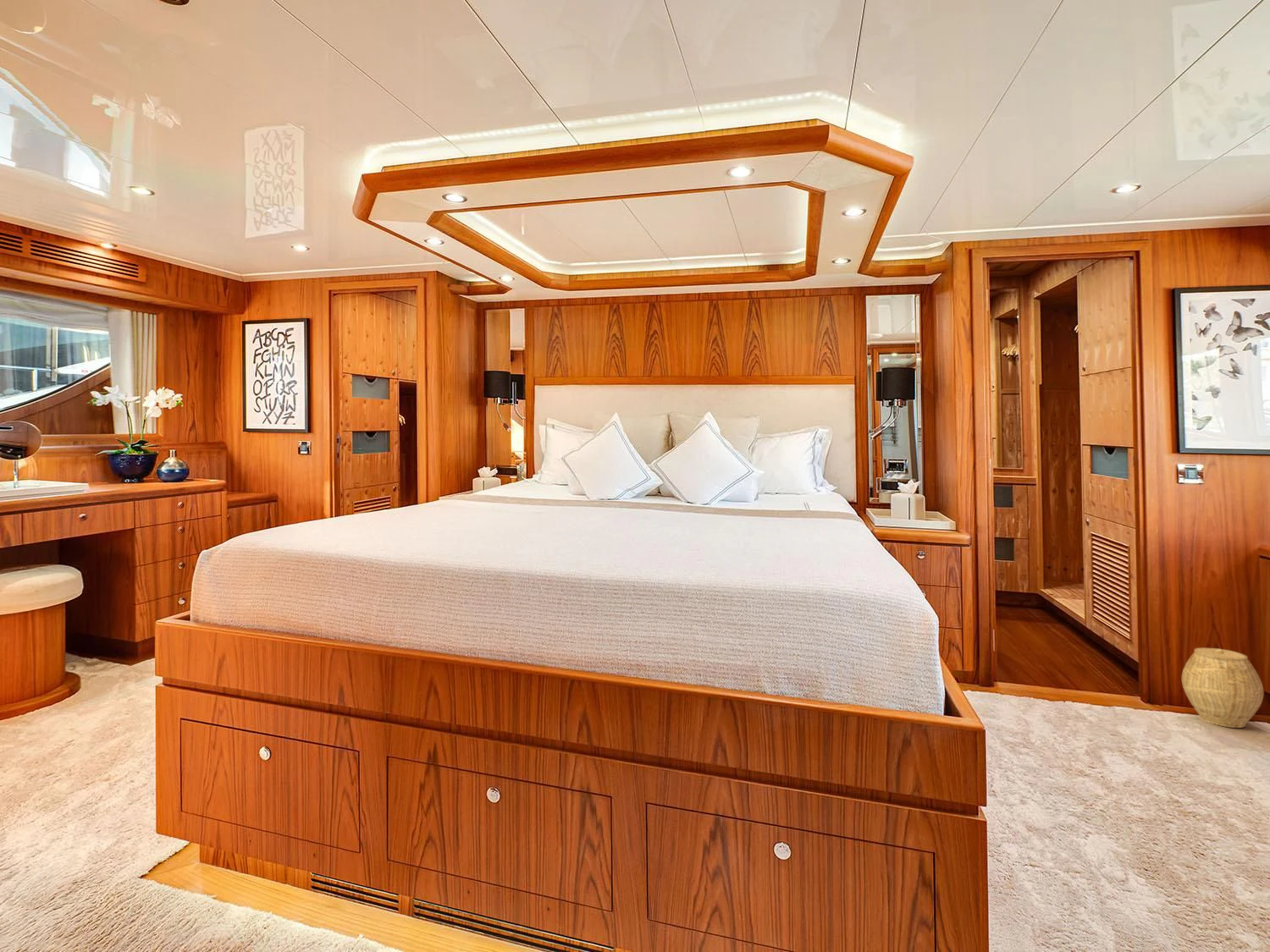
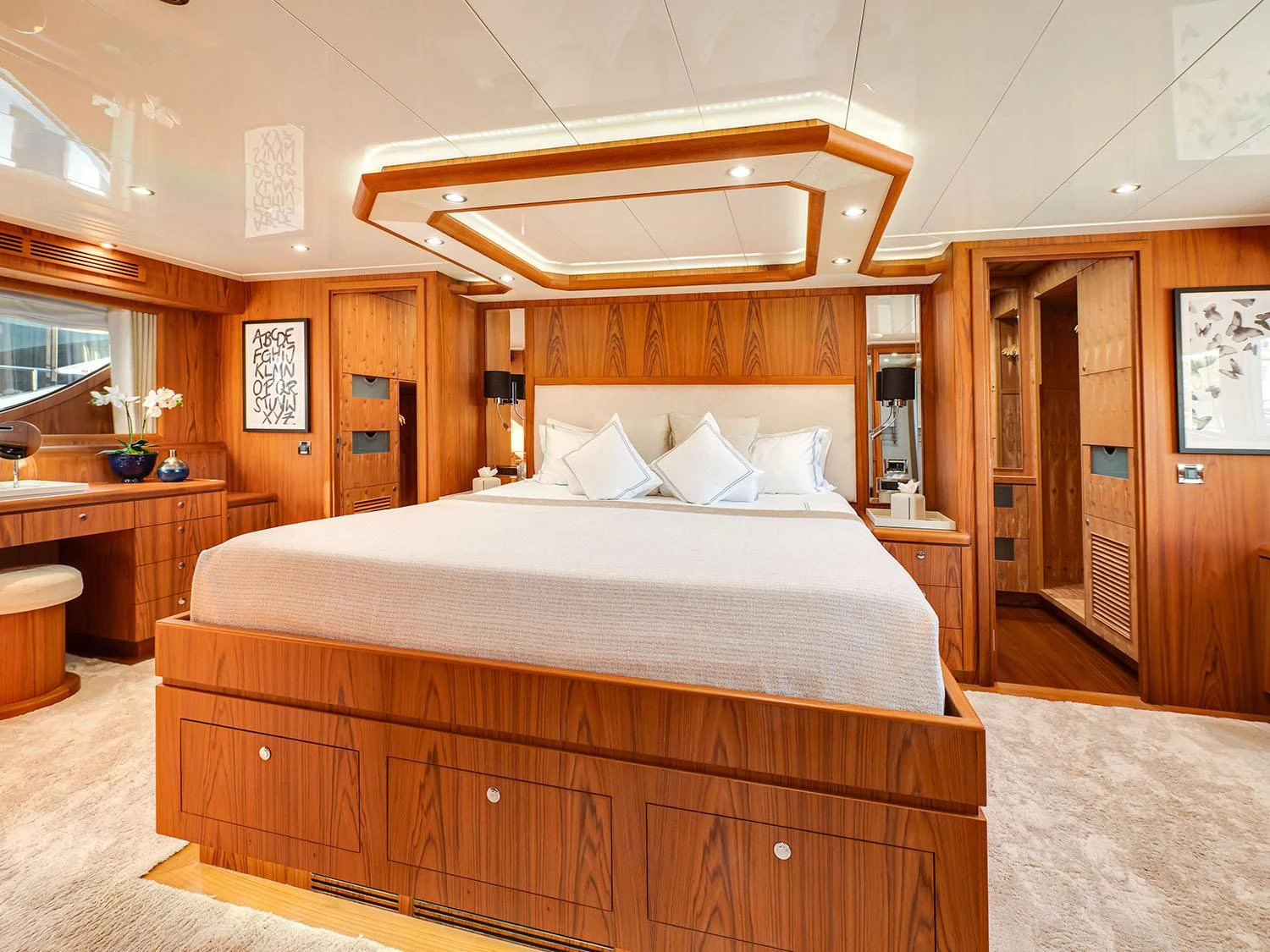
- woven basket [1181,647,1264,729]
